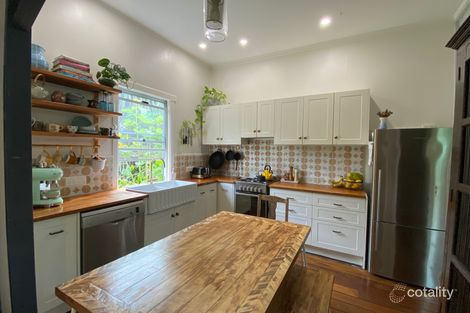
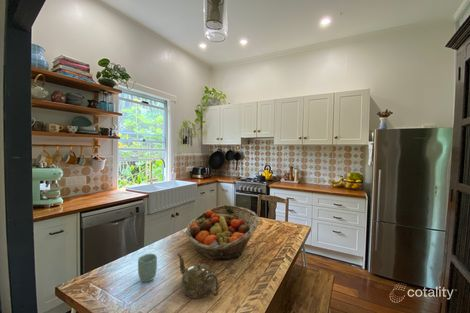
+ cup [137,253,158,283]
+ fruit basket [185,204,260,261]
+ teapot [177,253,220,299]
